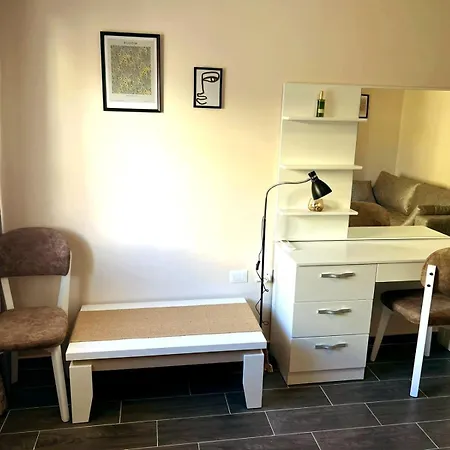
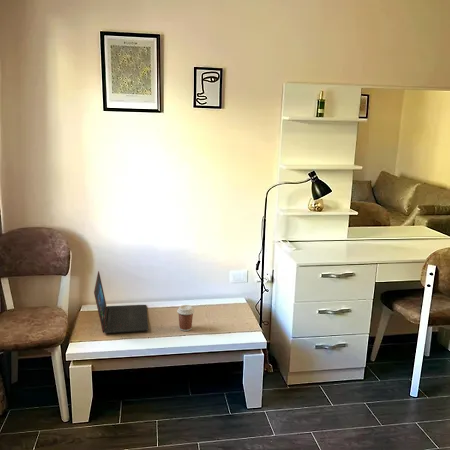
+ coffee cup [176,304,195,332]
+ laptop [93,270,149,334]
